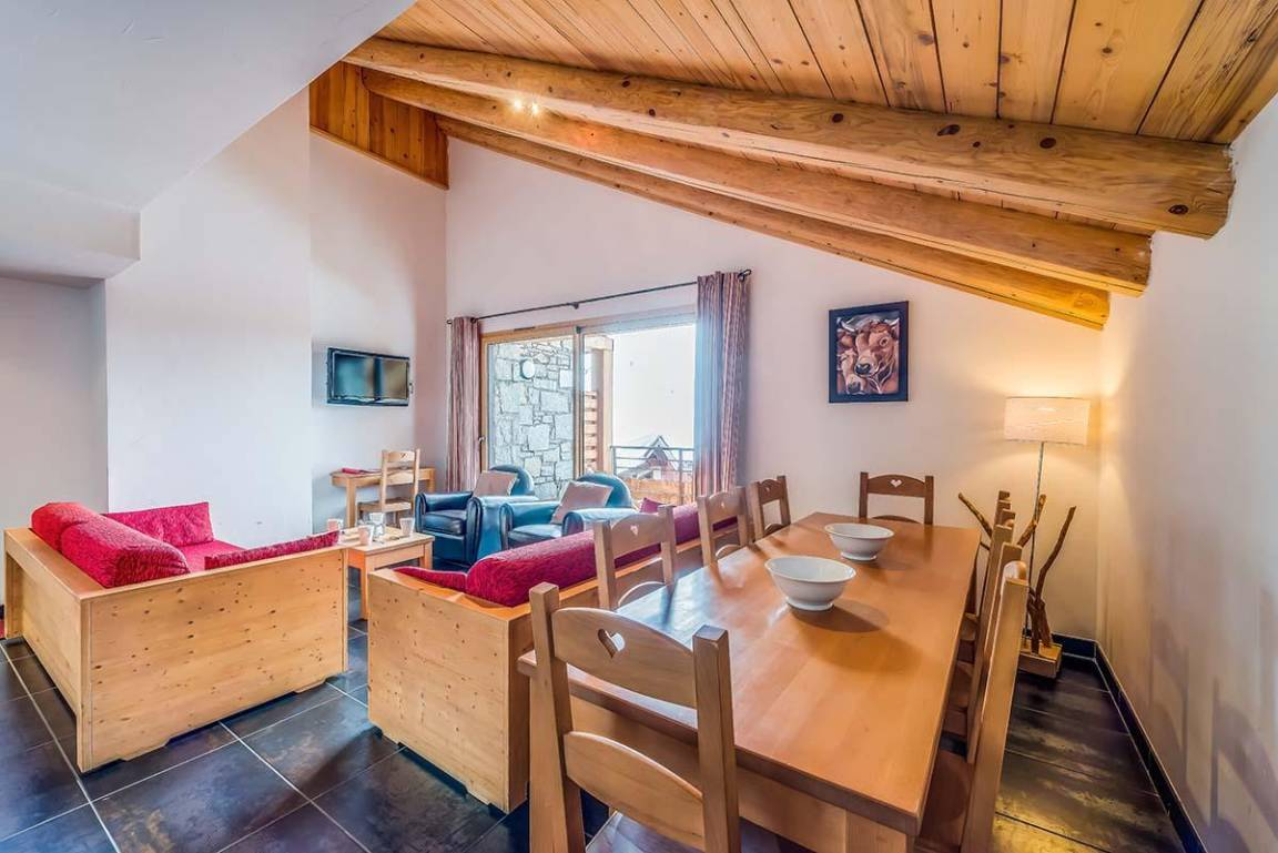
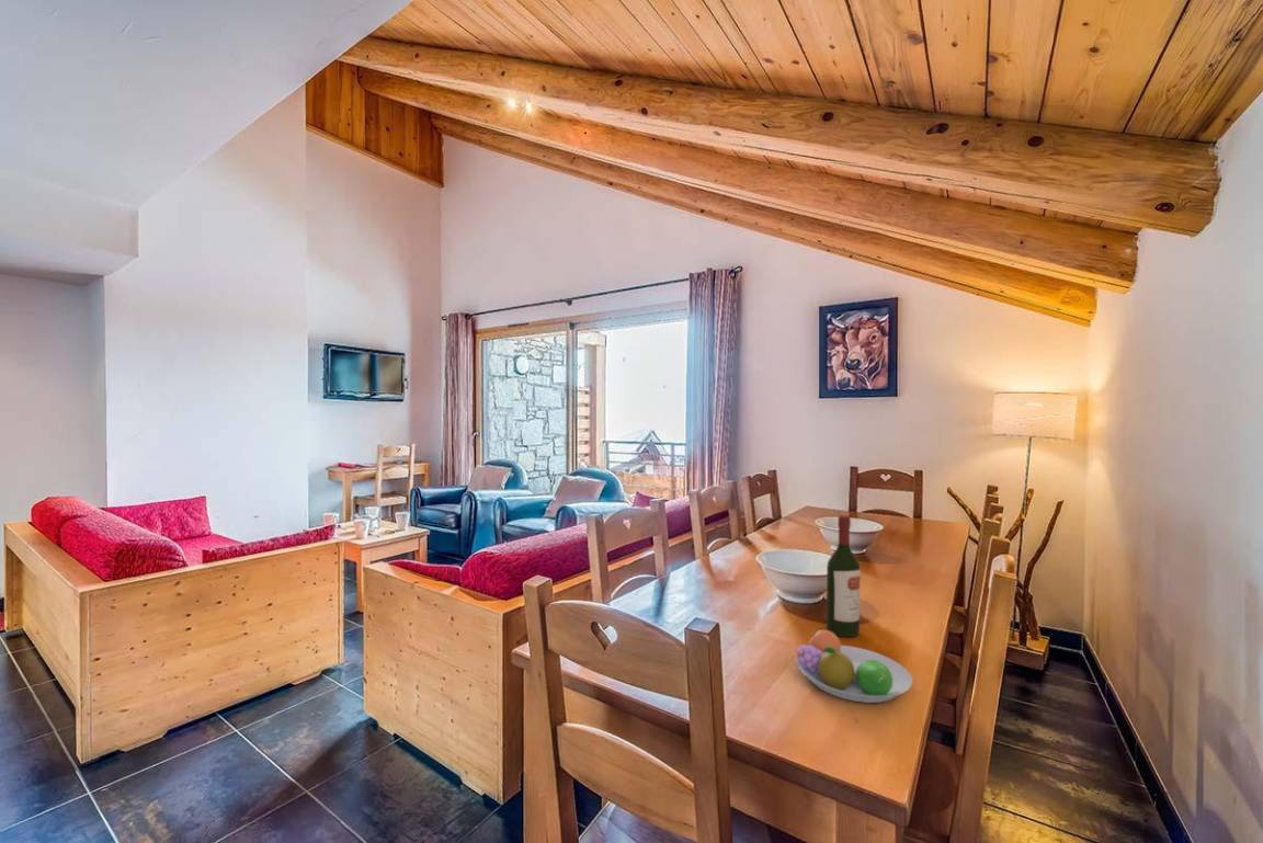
+ fruit bowl [795,626,913,704]
+ wine bottle [826,514,862,638]
